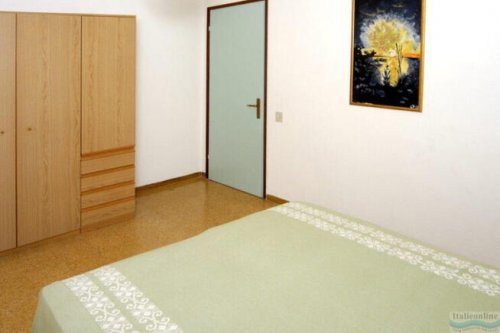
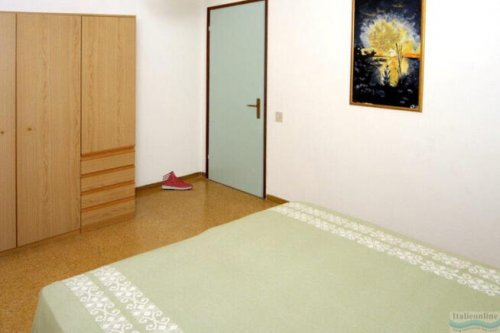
+ sneaker [161,170,194,191]
